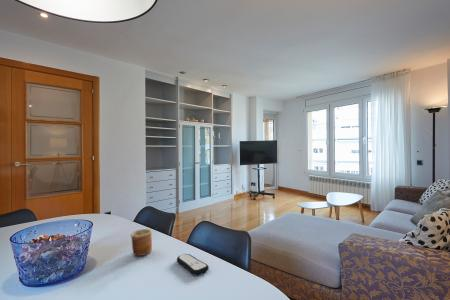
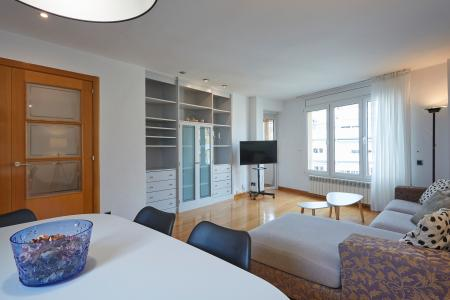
- remote control [176,253,210,276]
- cup [130,228,153,257]
